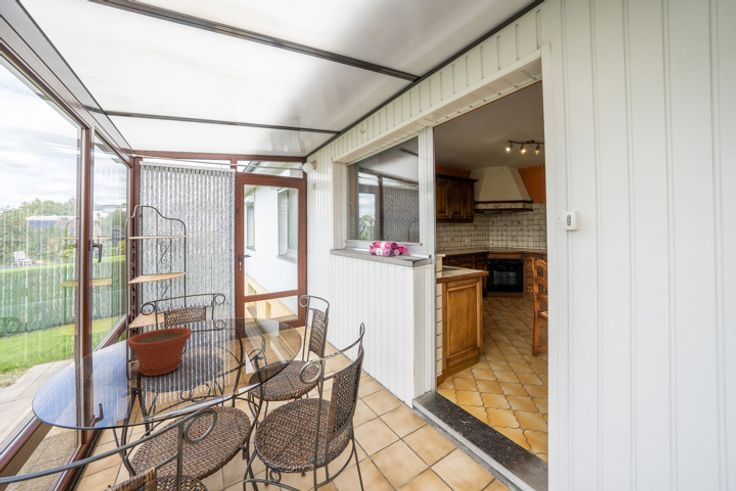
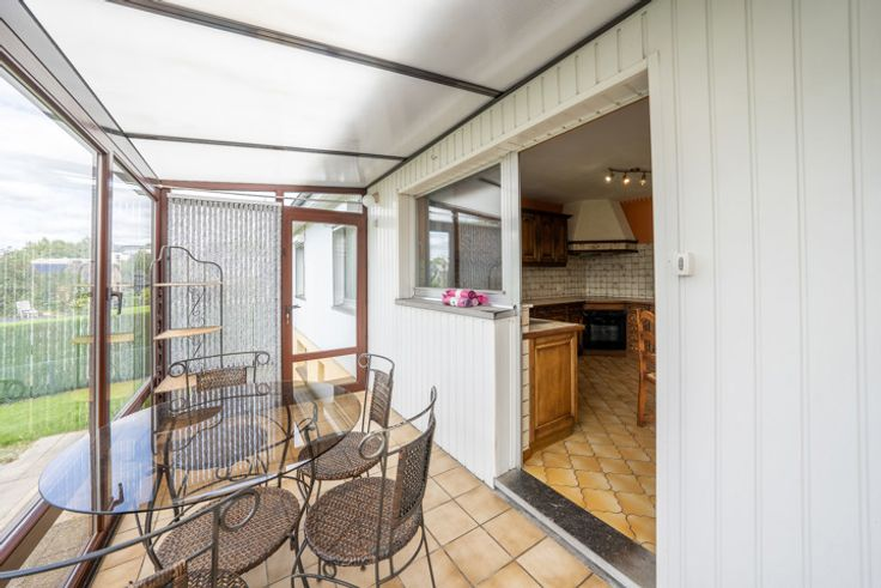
- plant pot [126,326,193,377]
